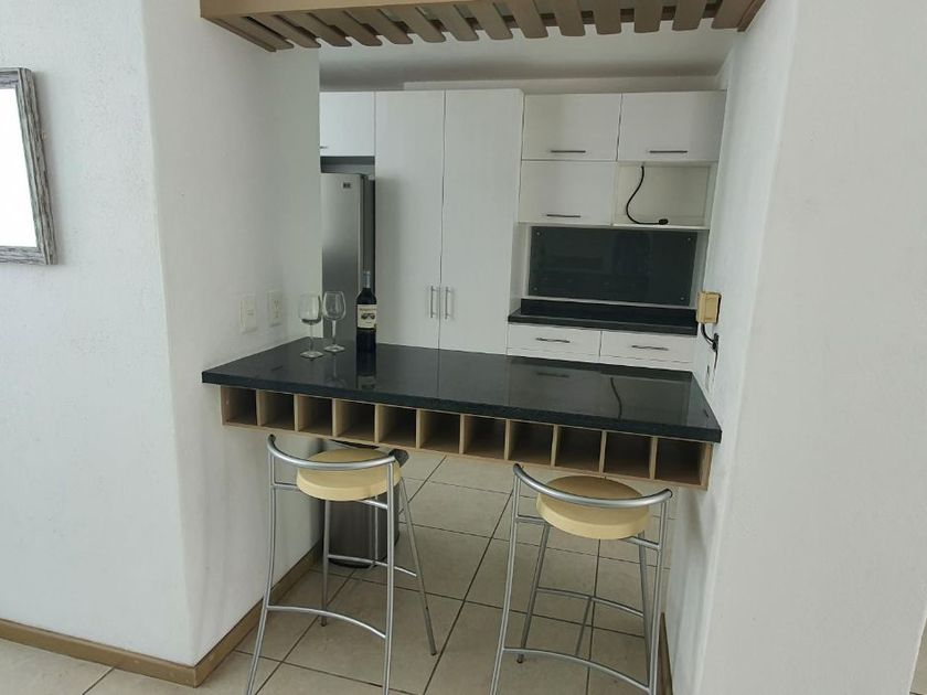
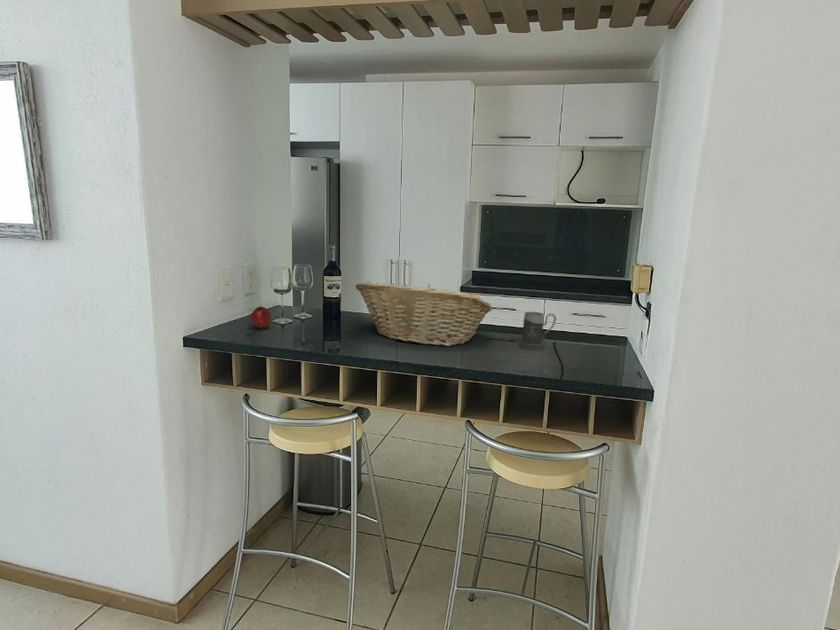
+ mug [519,311,557,351]
+ apple [249,306,272,329]
+ fruit basket [355,281,494,347]
